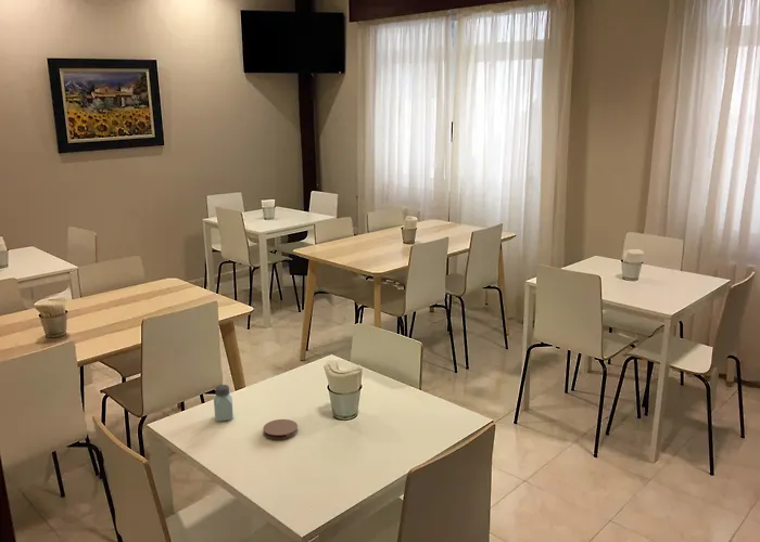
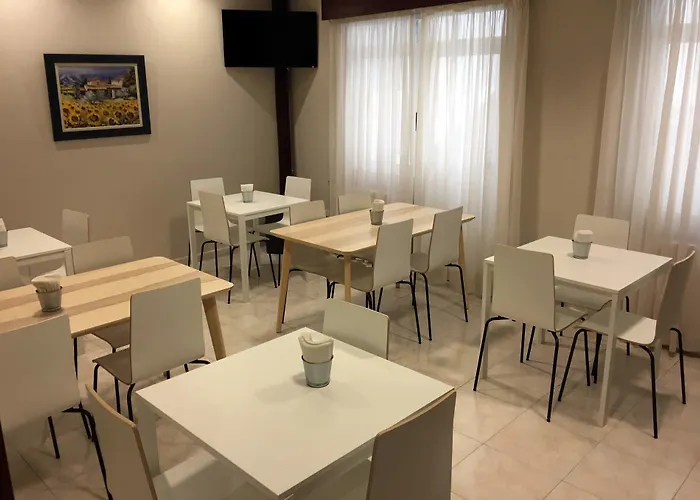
- coaster [262,418,299,440]
- saltshaker [213,384,235,423]
